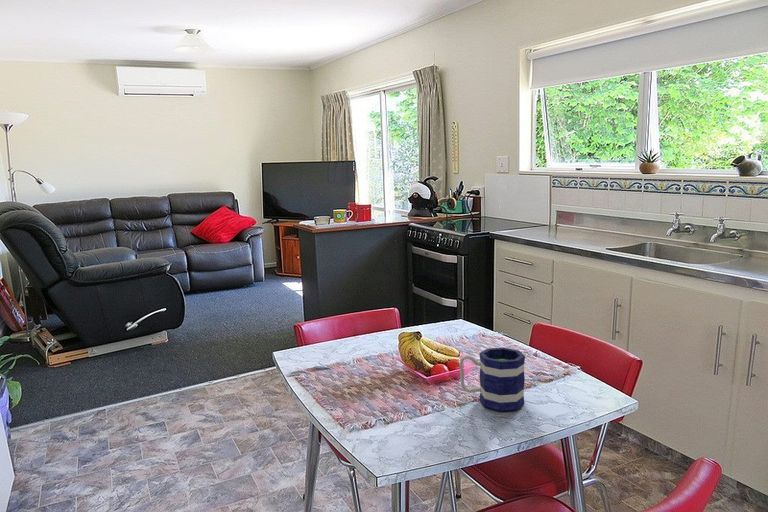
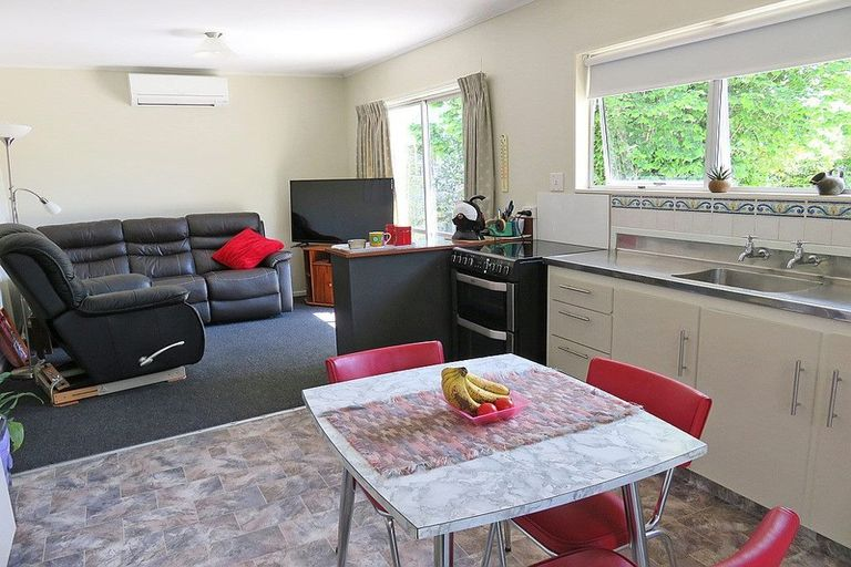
- mug [458,346,526,412]
